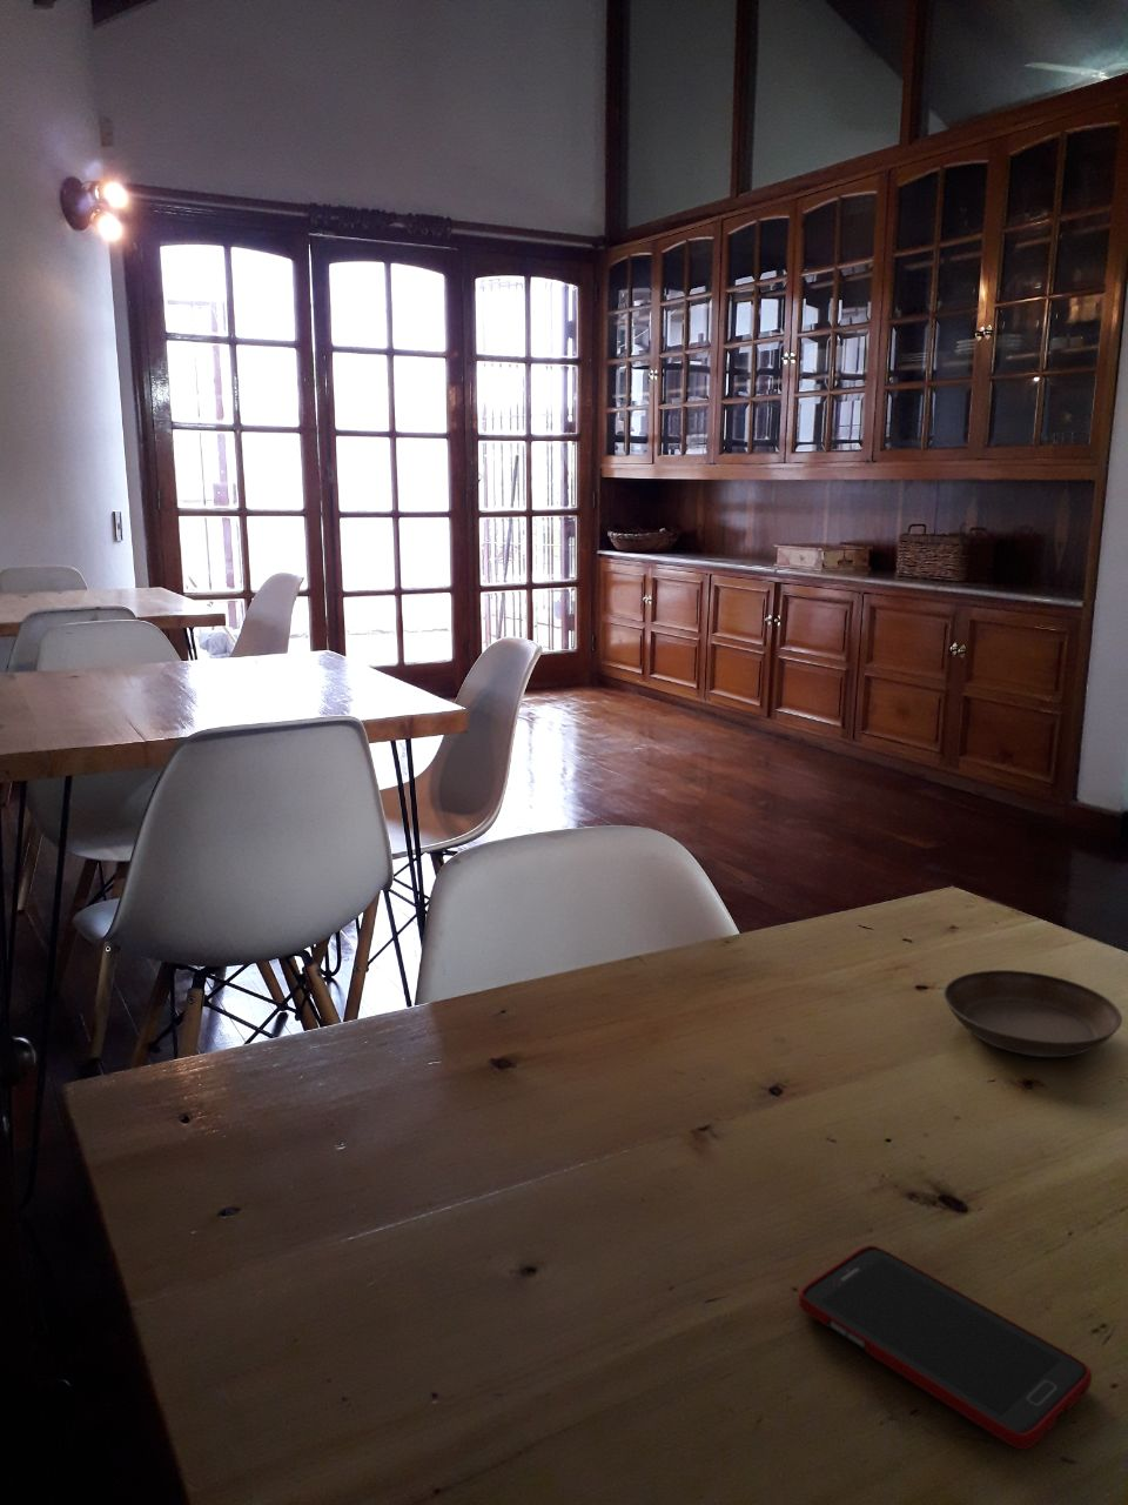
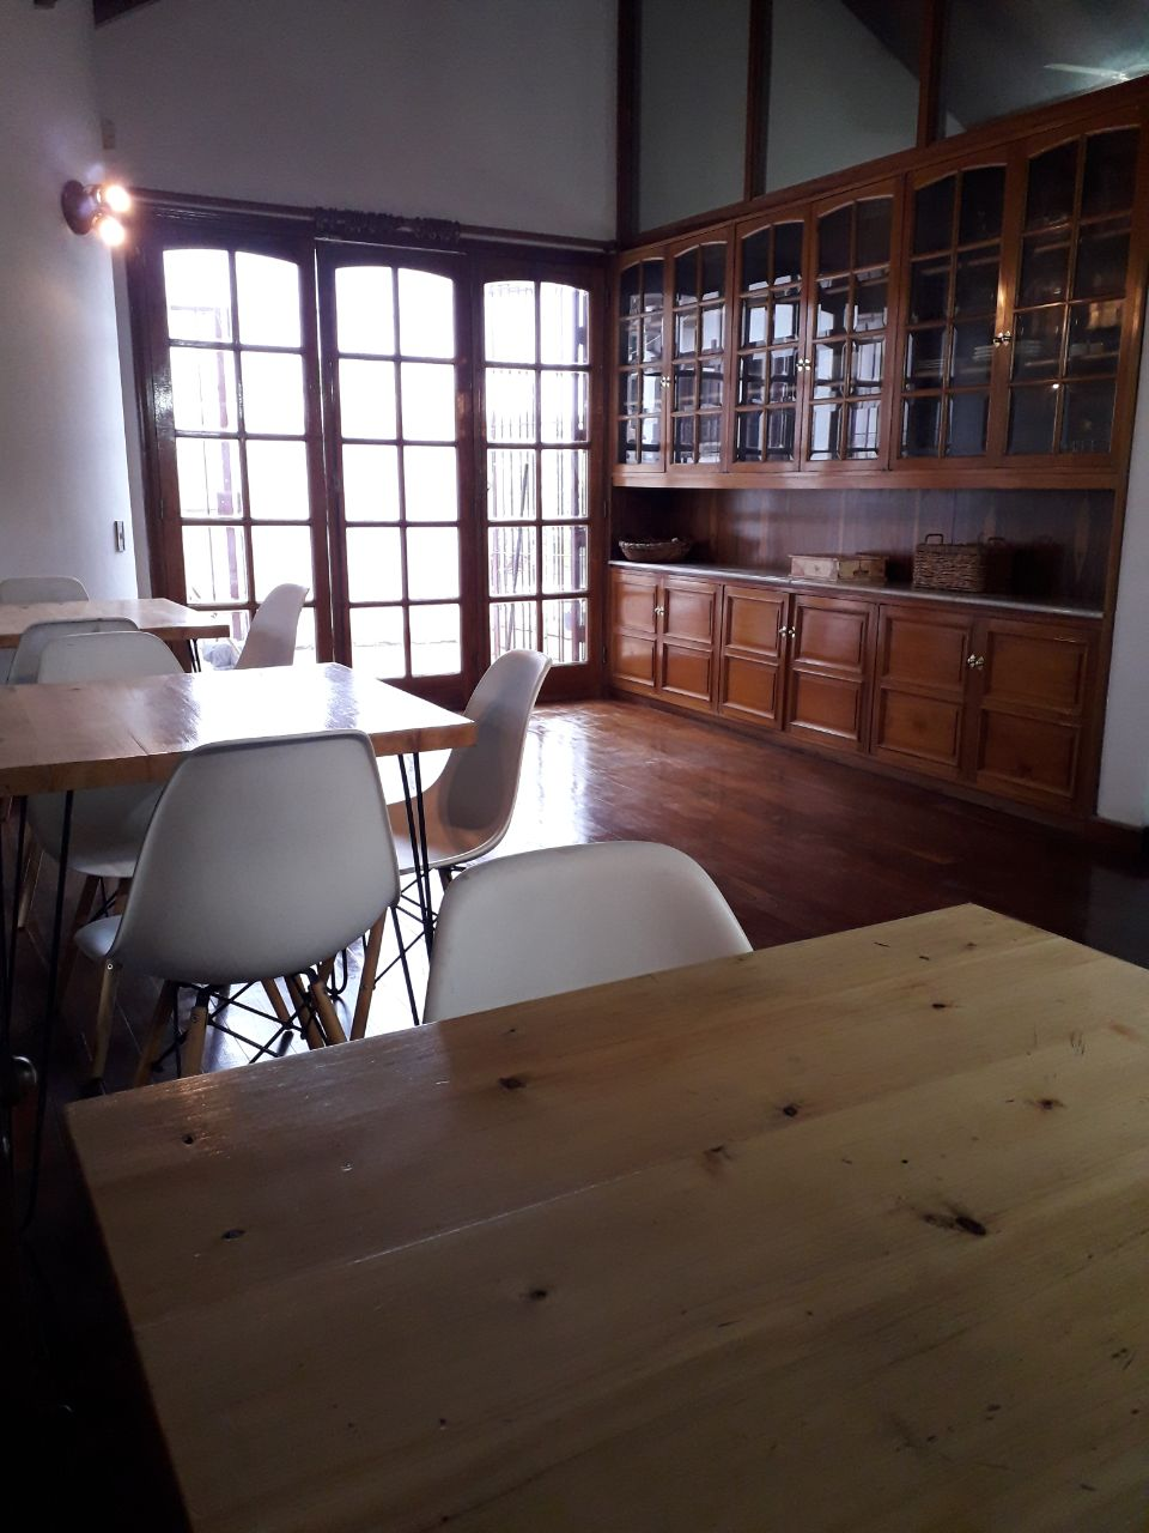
- saucer [942,969,1123,1058]
- cell phone [797,1244,1092,1450]
